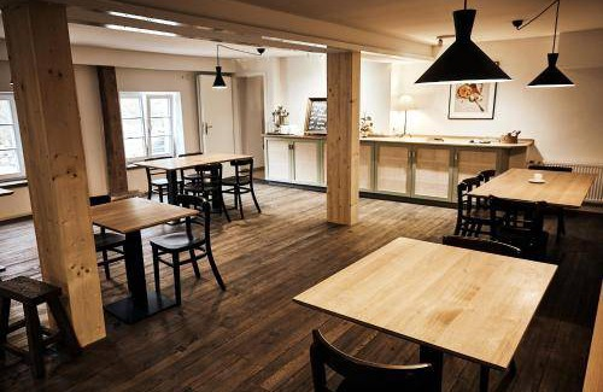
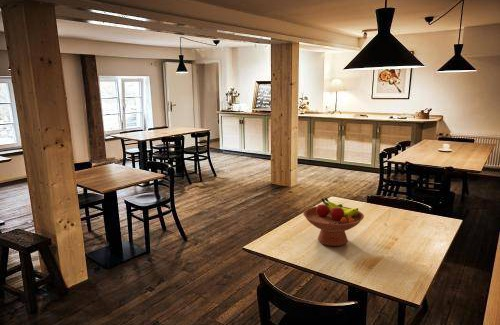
+ fruit bowl [302,197,365,247]
